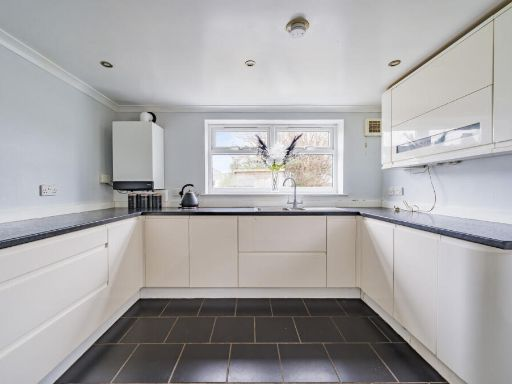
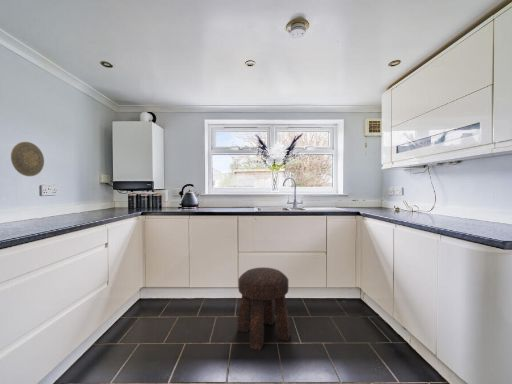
+ stool [237,266,291,351]
+ decorative plate [10,141,45,177]
